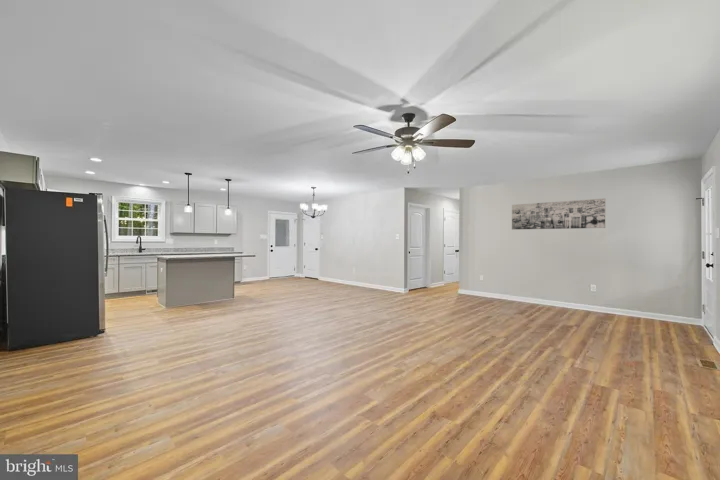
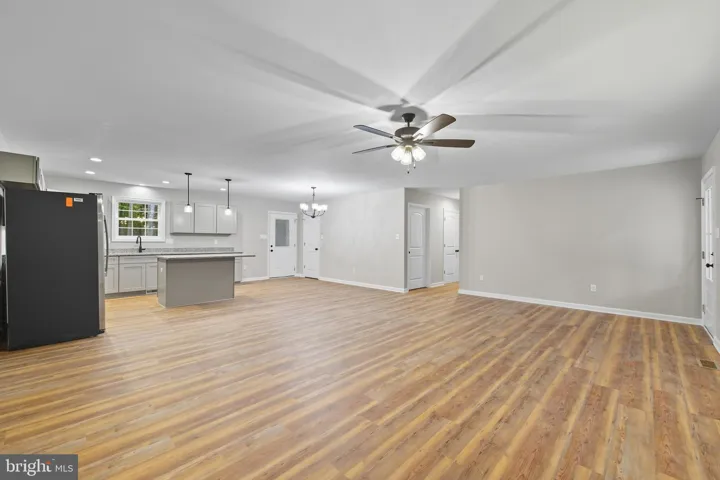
- wall art [511,197,606,231]
